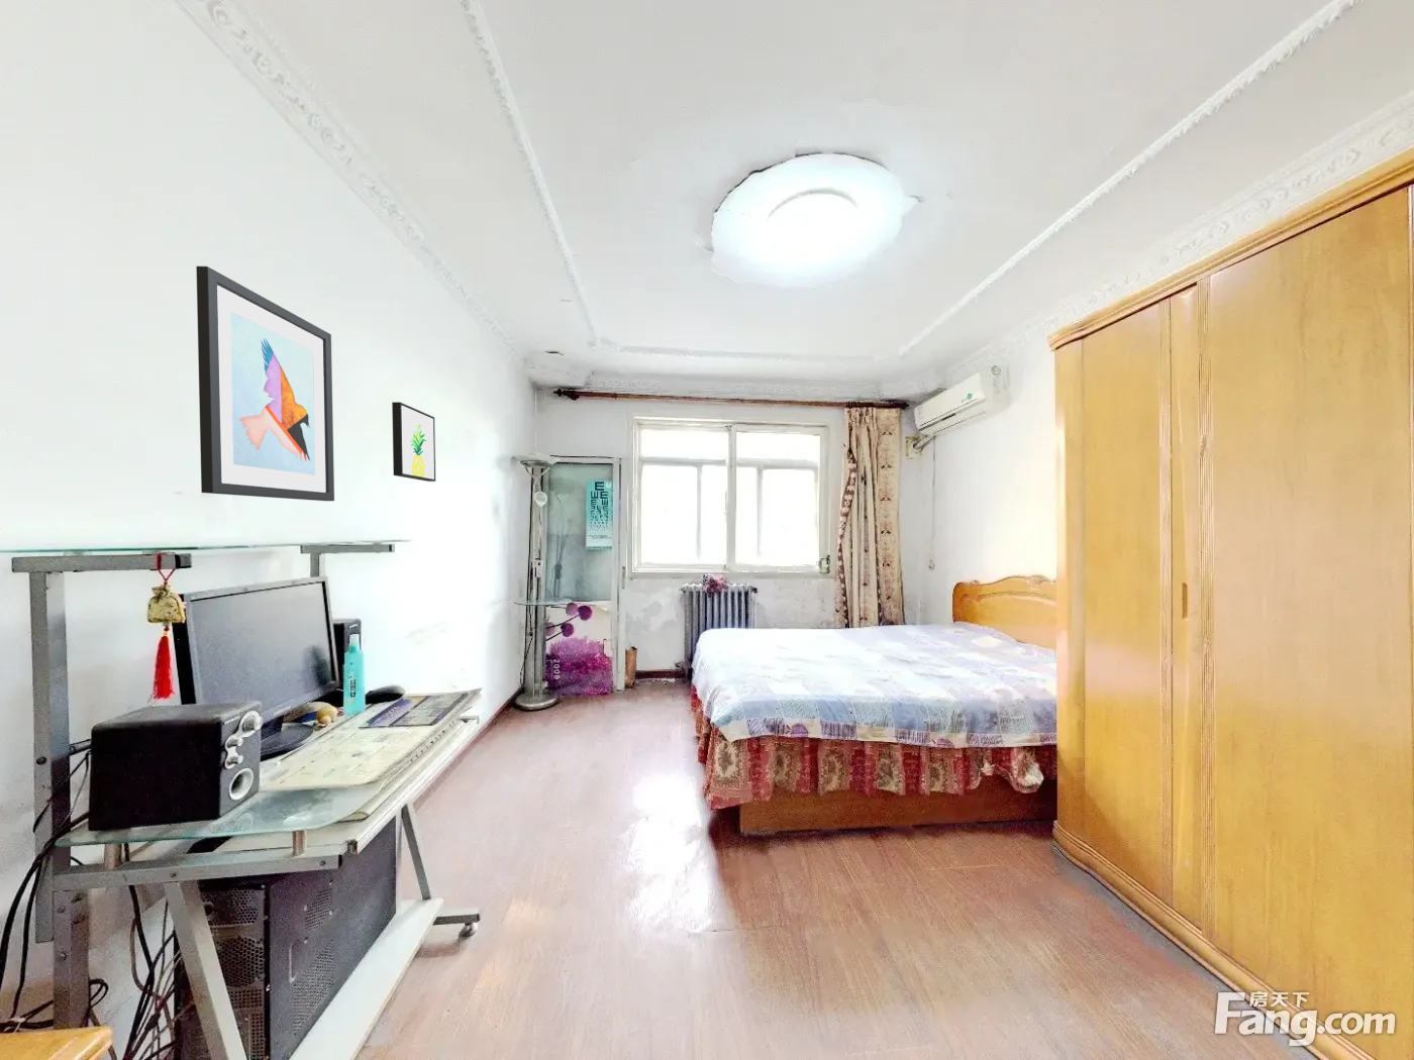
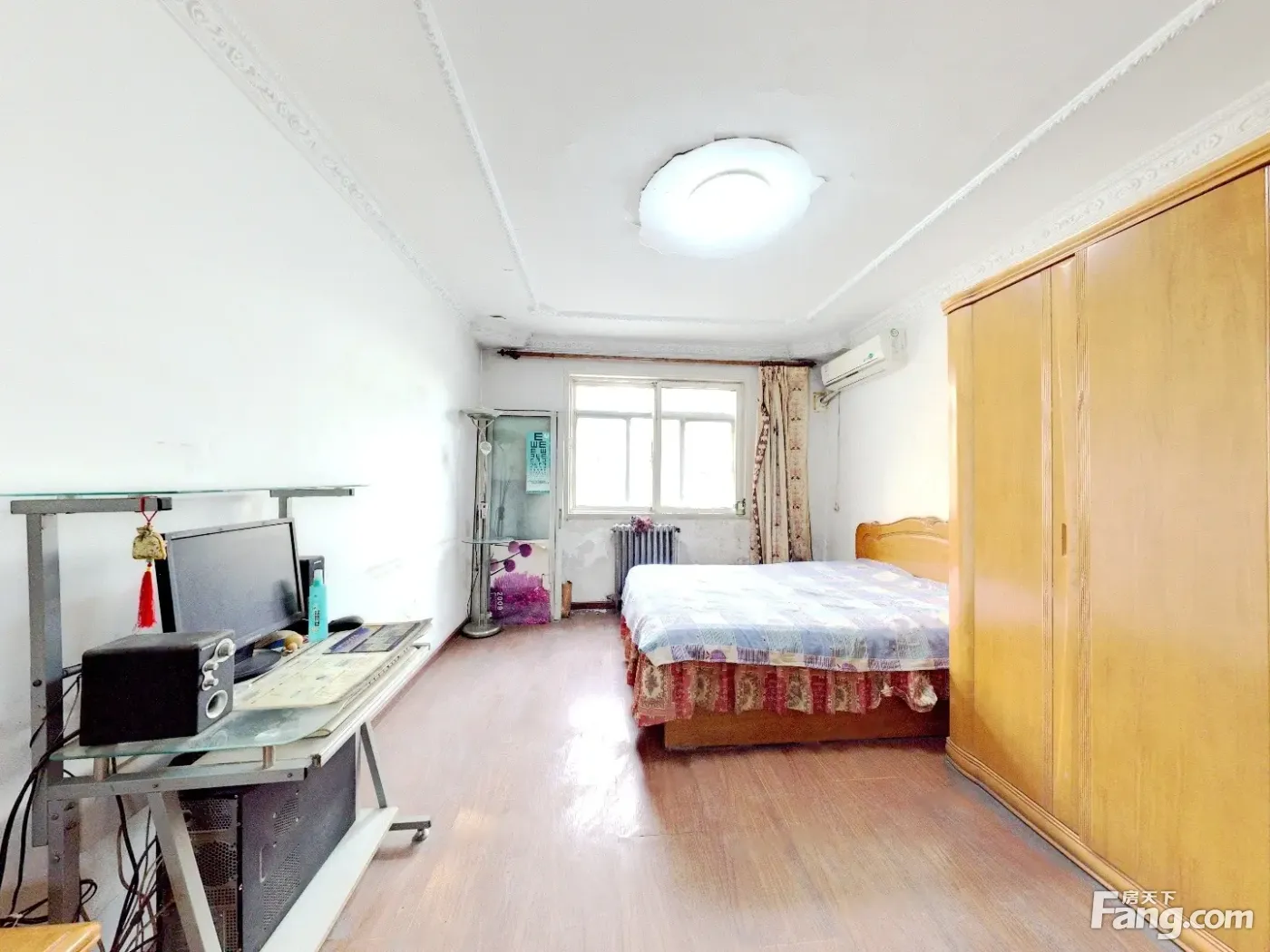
- wall art [195,265,335,502]
- wall art [391,401,436,482]
